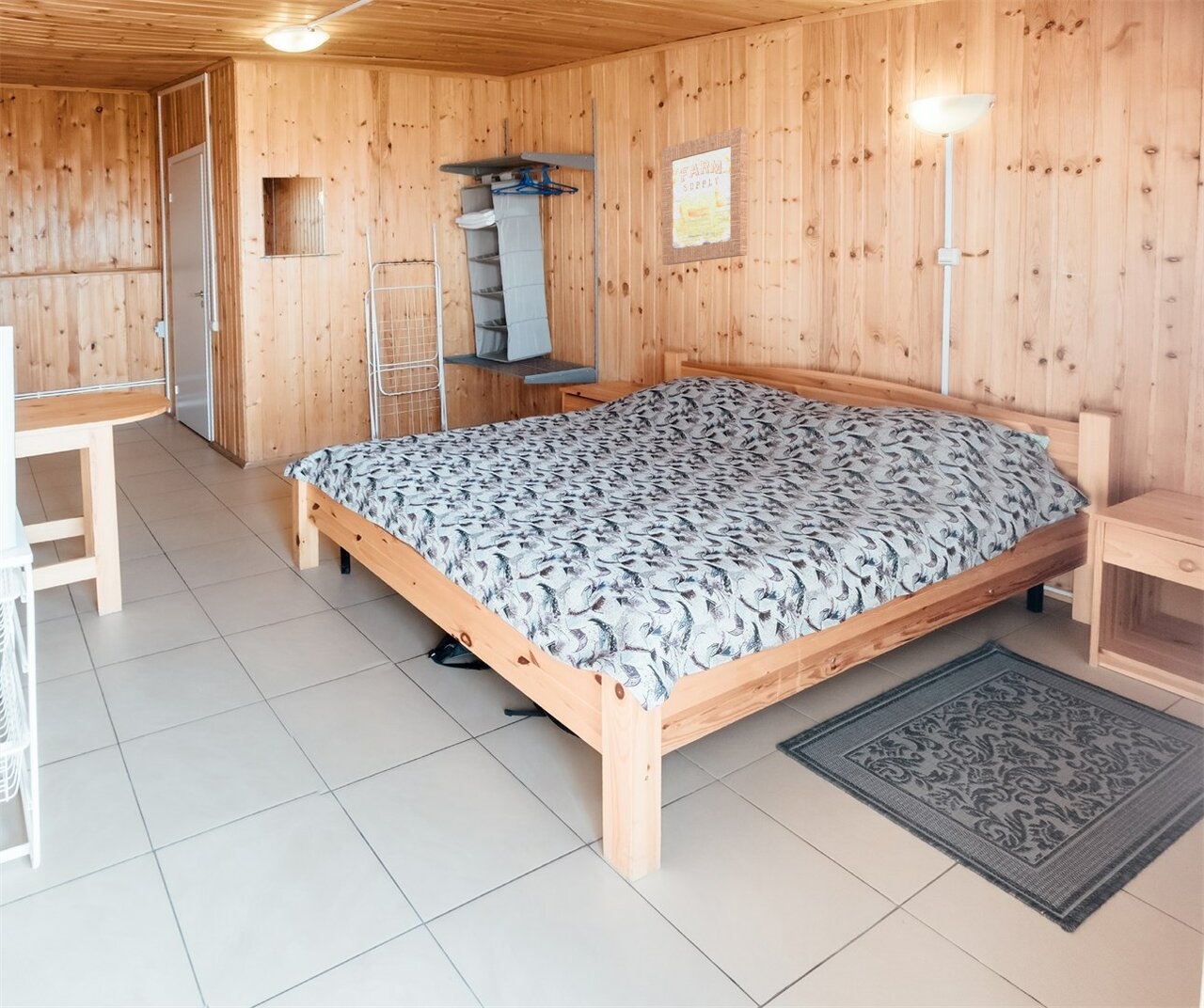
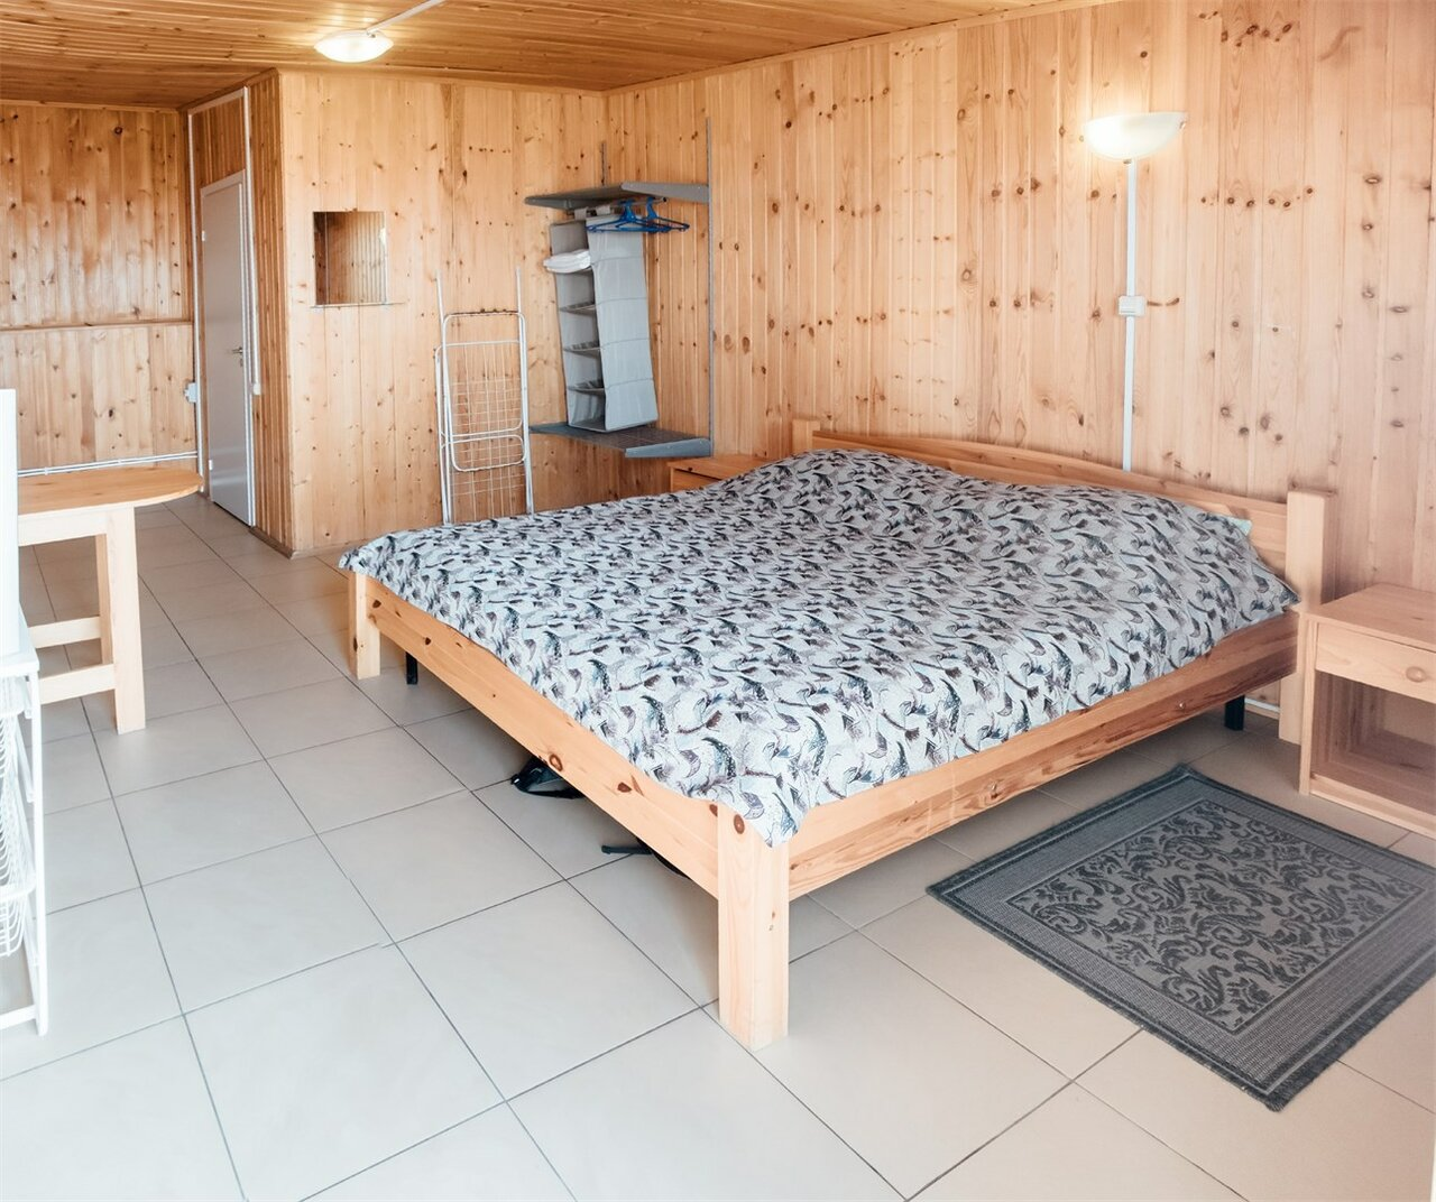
- wall art [661,126,749,266]
